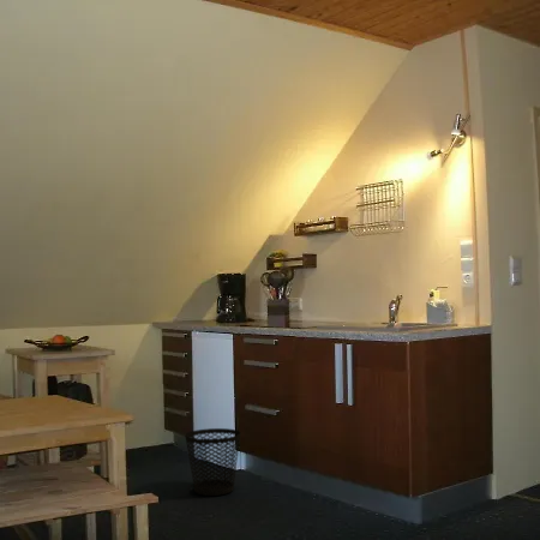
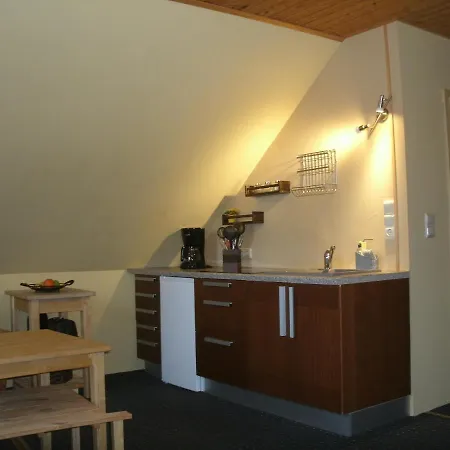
- wastebasket [184,427,241,497]
